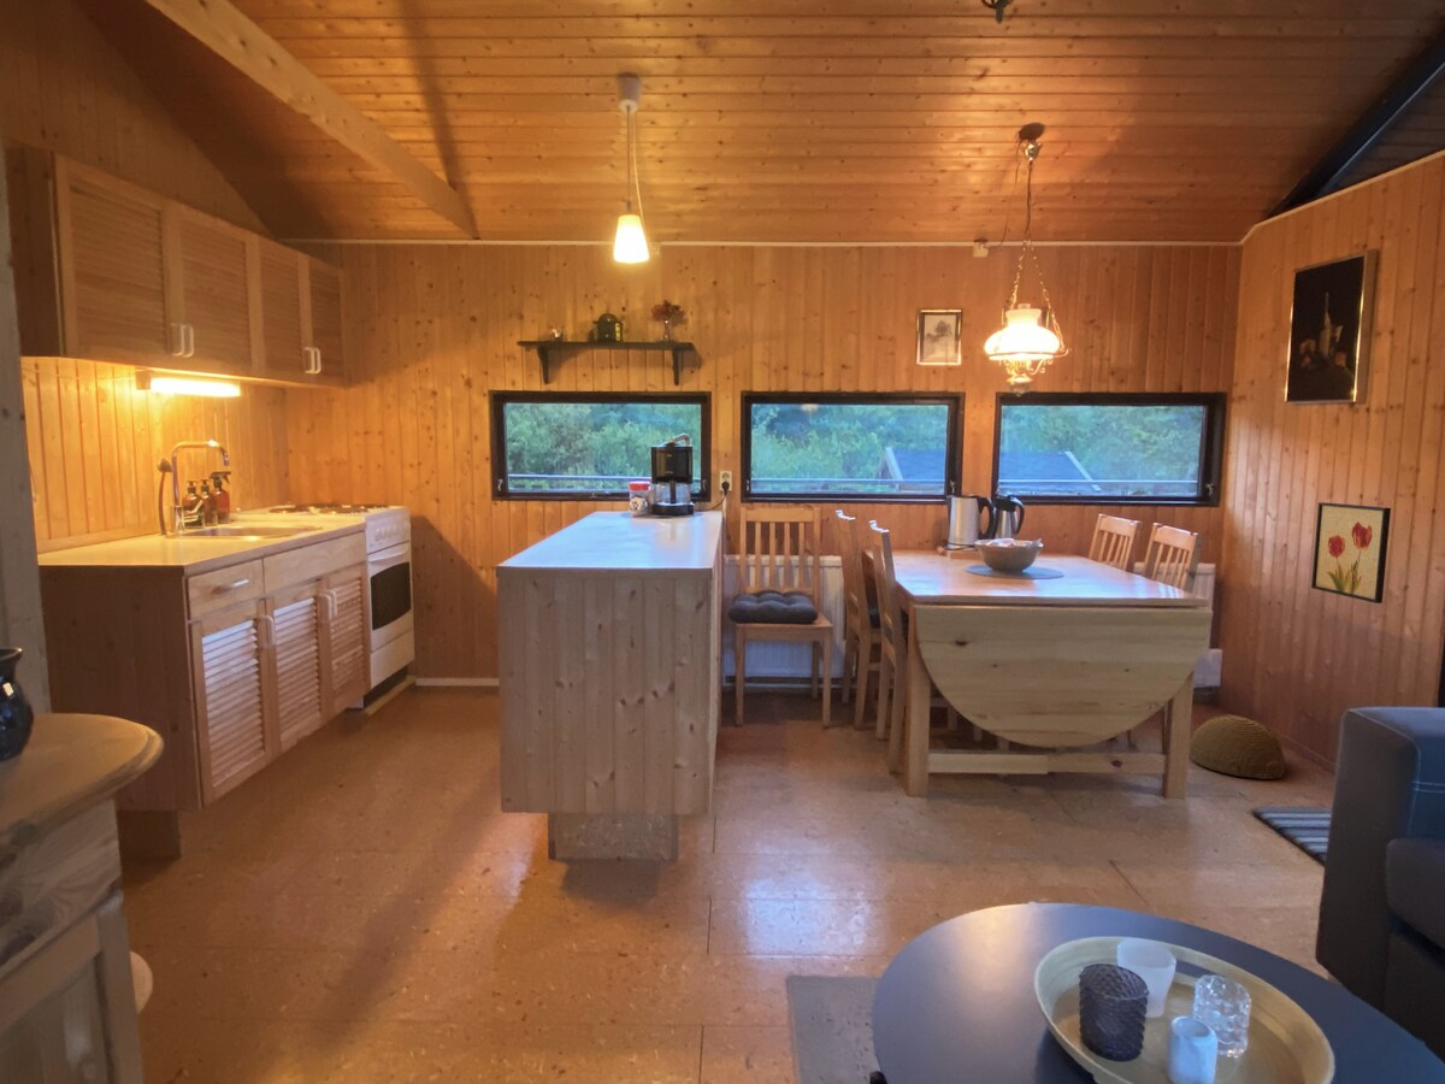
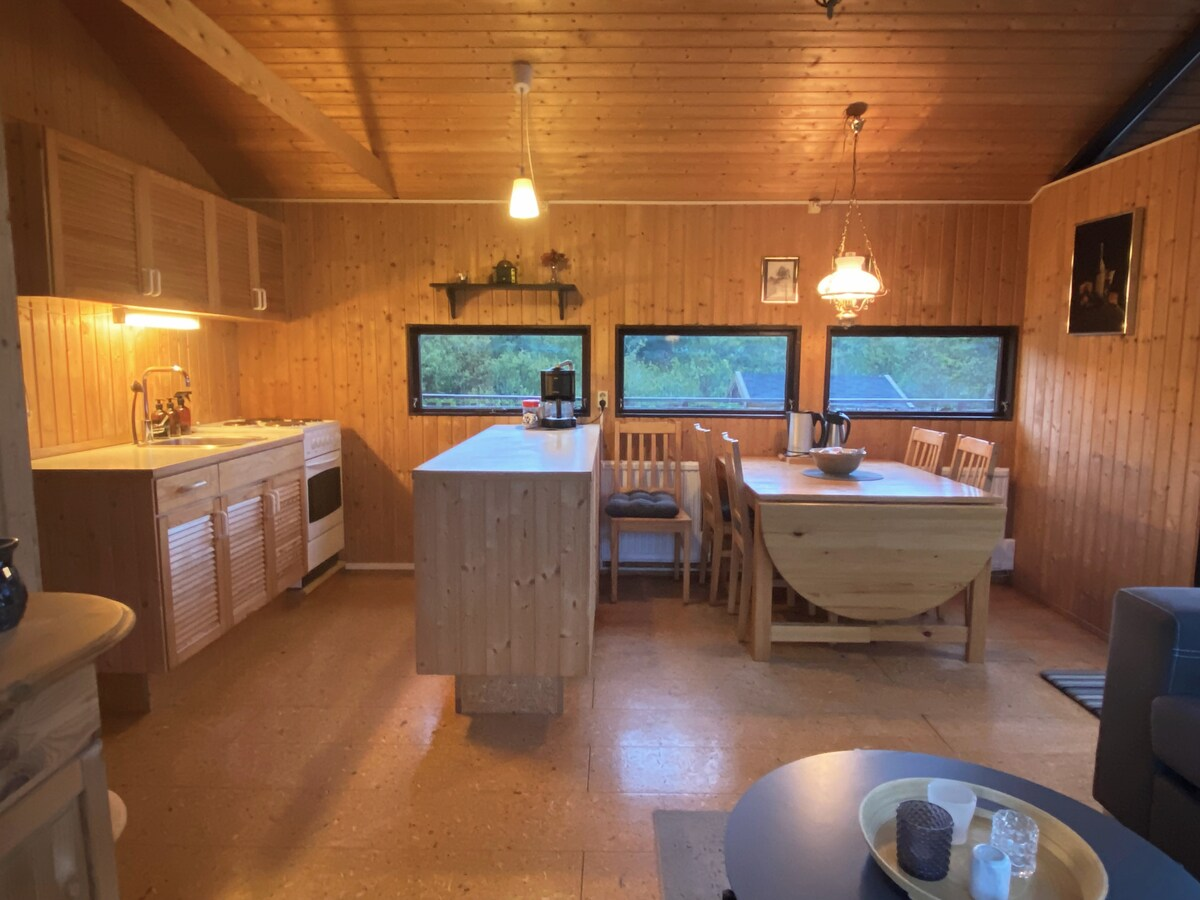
- woven basket [1187,713,1286,780]
- wall art [1310,501,1392,605]
